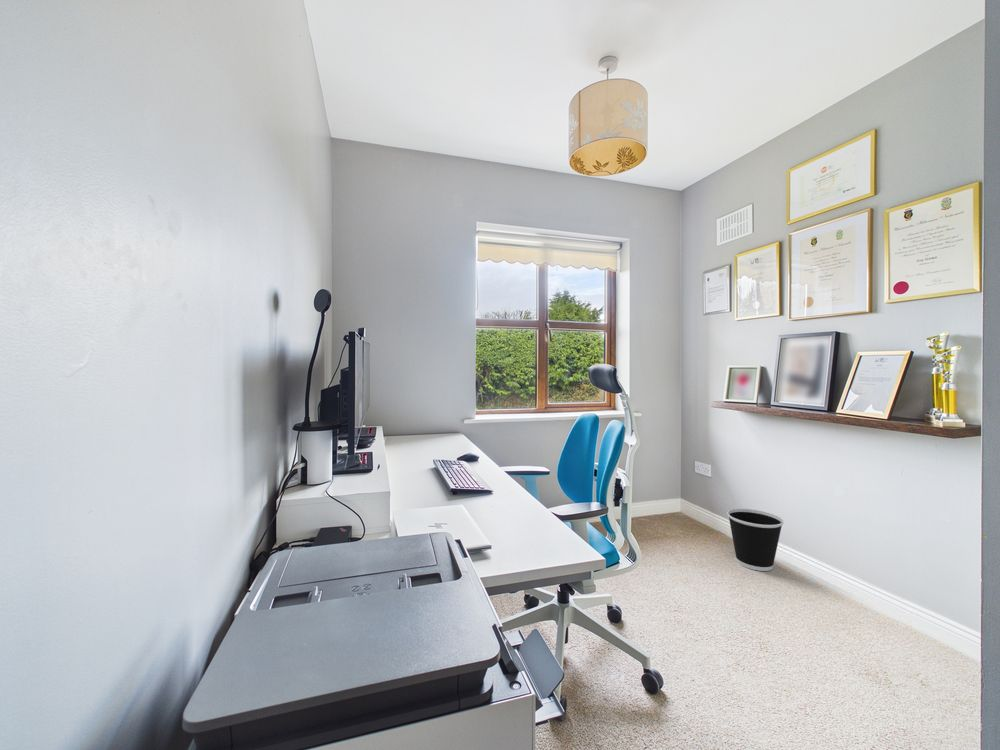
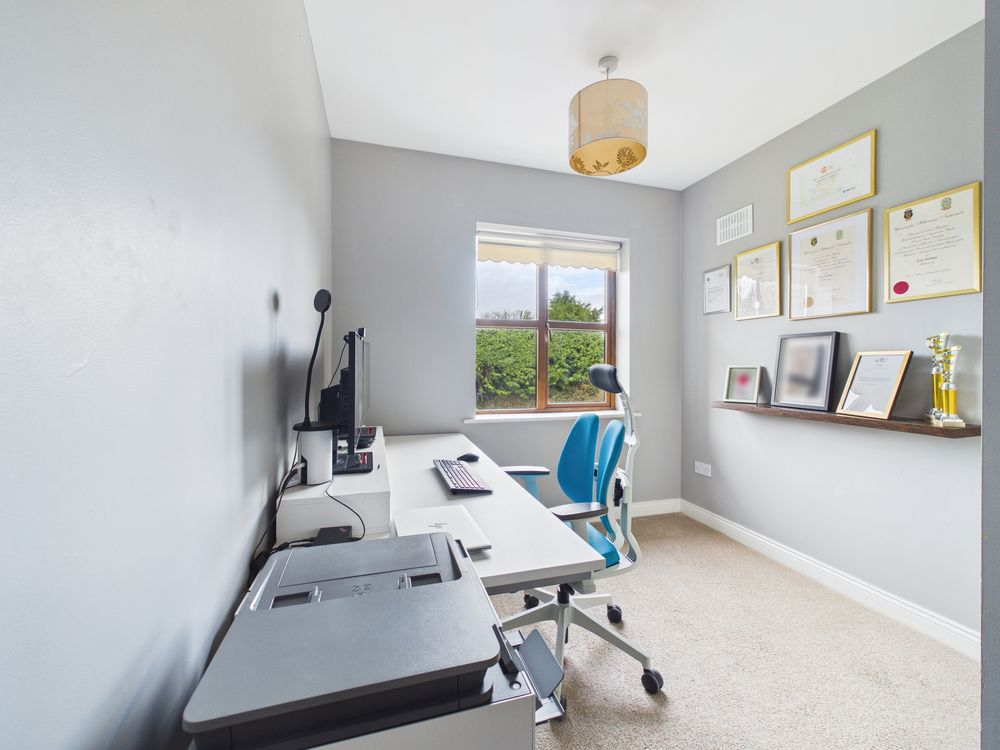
- wastebasket [726,508,784,572]
